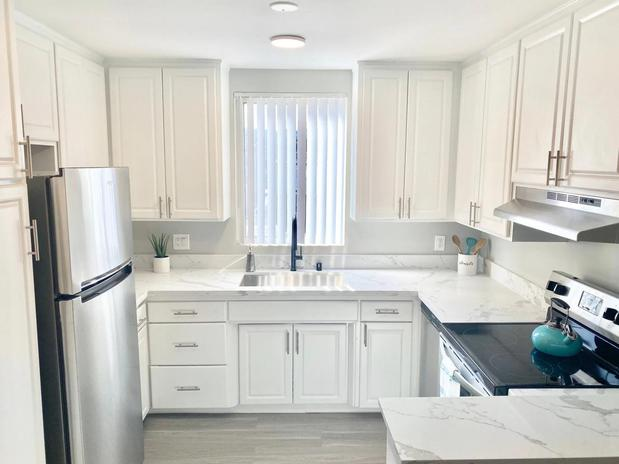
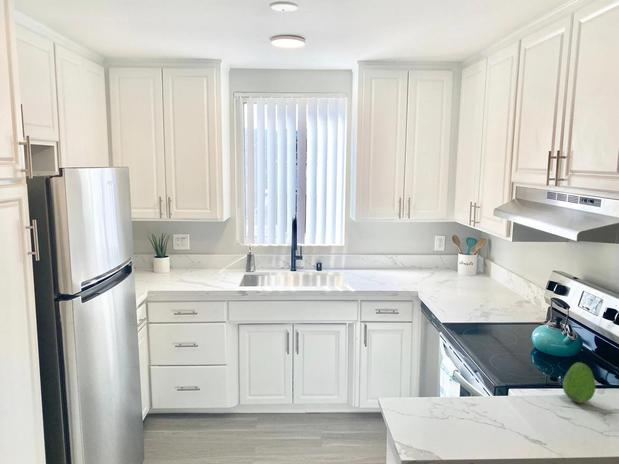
+ fruit [562,361,597,404]
